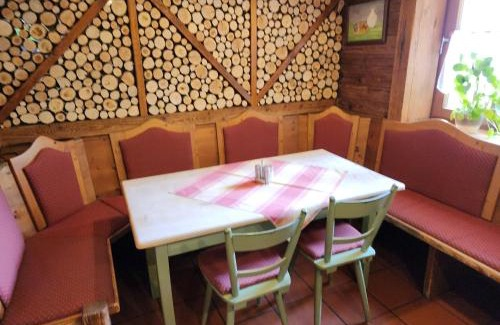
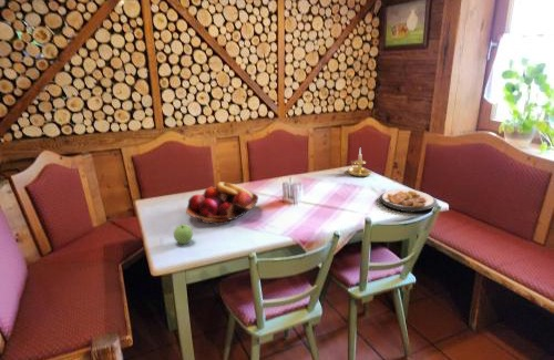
+ plate [378,188,438,213]
+ candle holder [347,147,372,177]
+ apple [173,224,194,245]
+ fruit basket [185,181,259,226]
